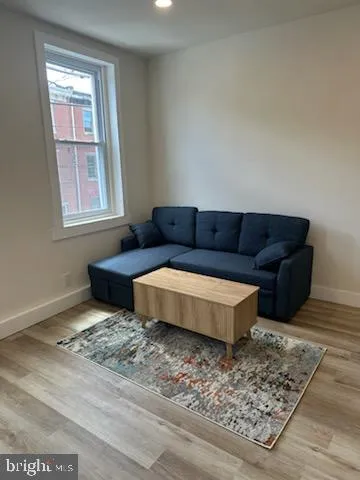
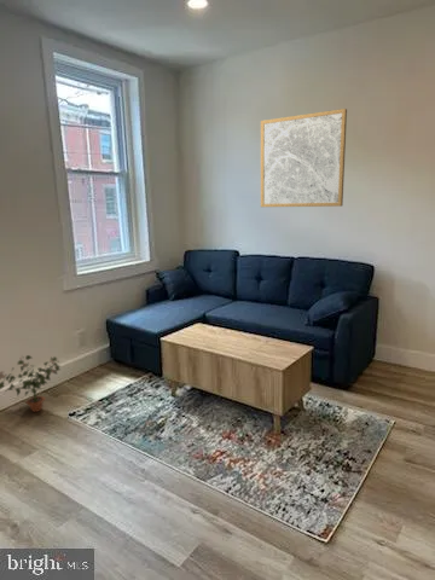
+ wall art [260,108,348,208]
+ potted plant [0,354,62,413]
